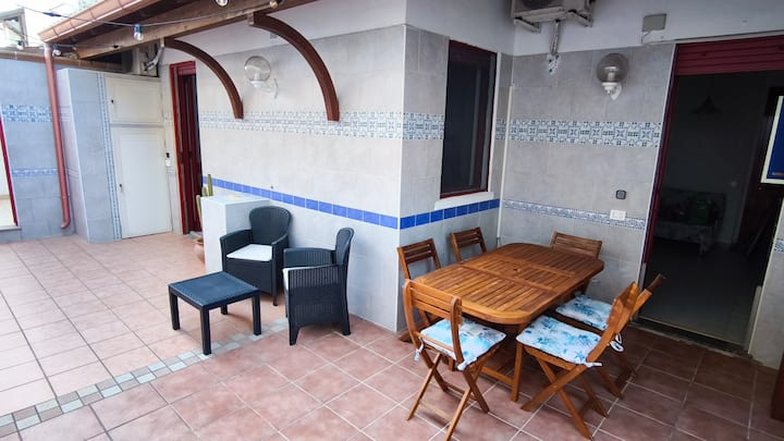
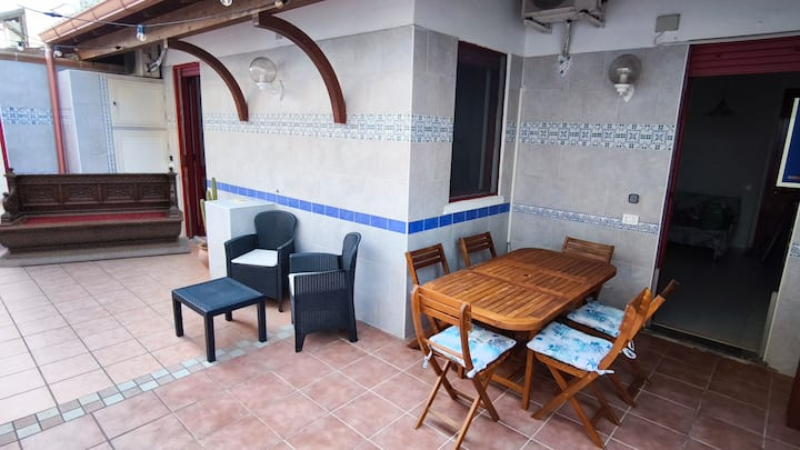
+ bench [0,166,192,269]
